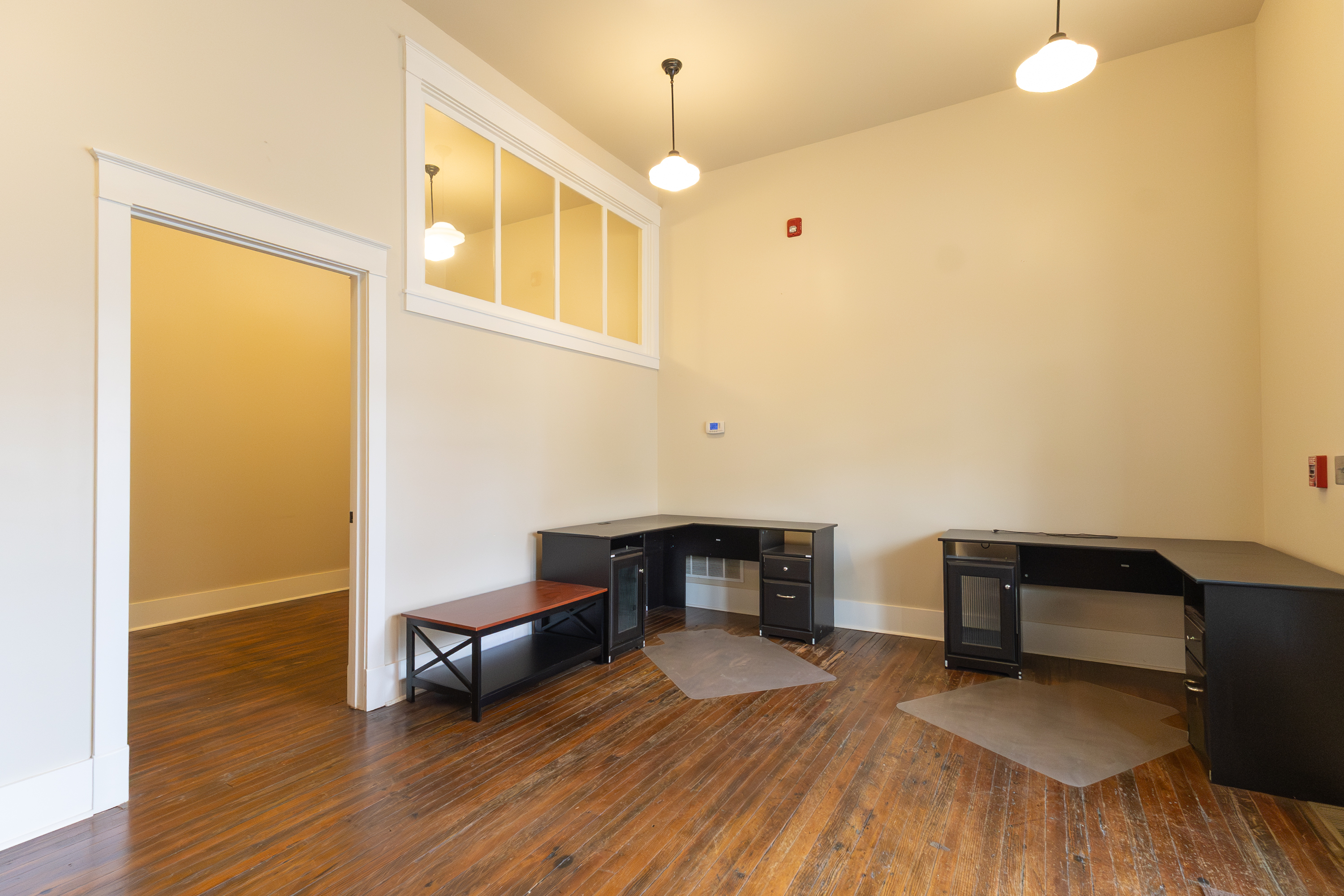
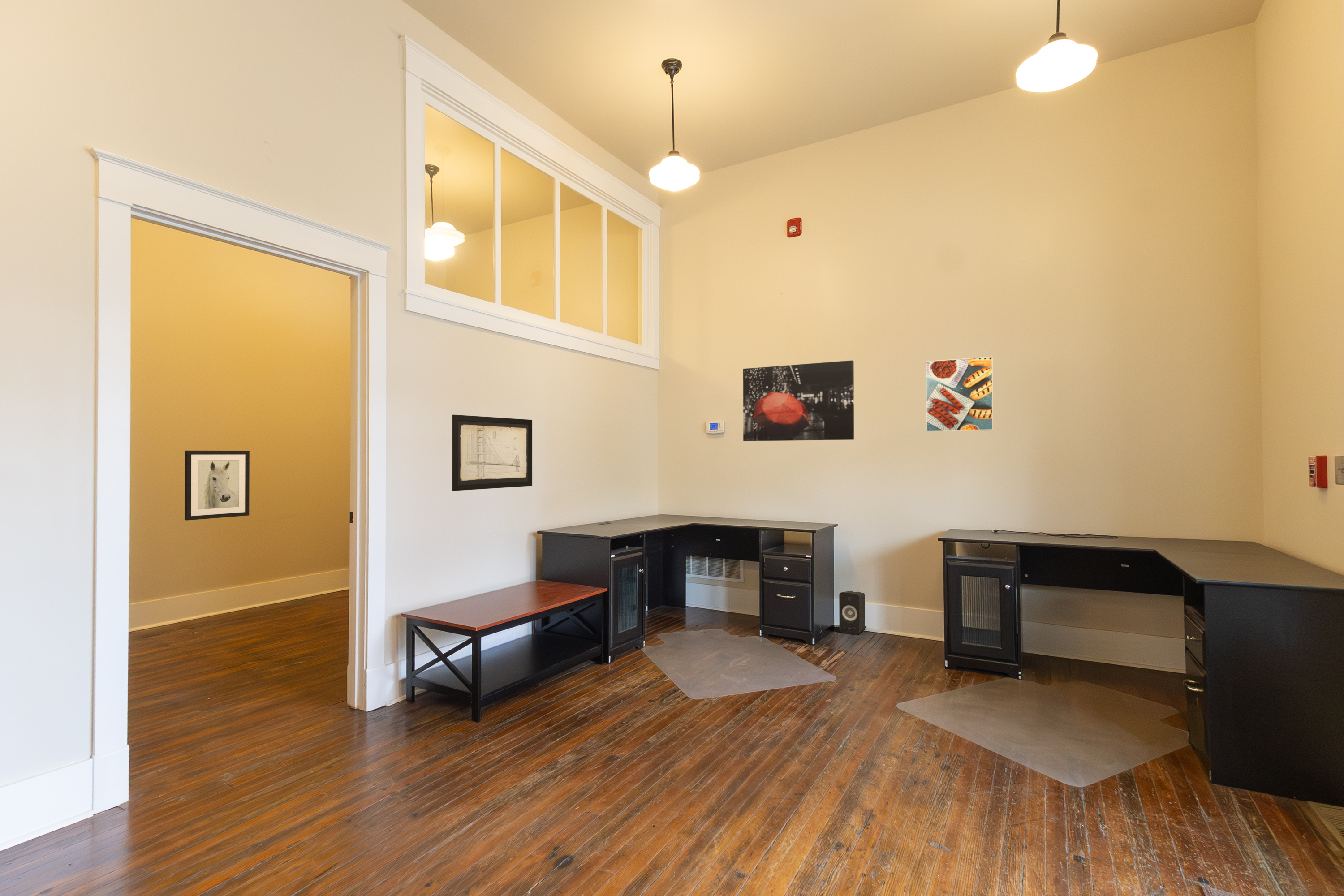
+ wall art [452,414,533,491]
+ wall art [184,450,250,521]
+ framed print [926,356,994,432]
+ wall art [742,360,854,442]
+ speaker [839,590,867,635]
